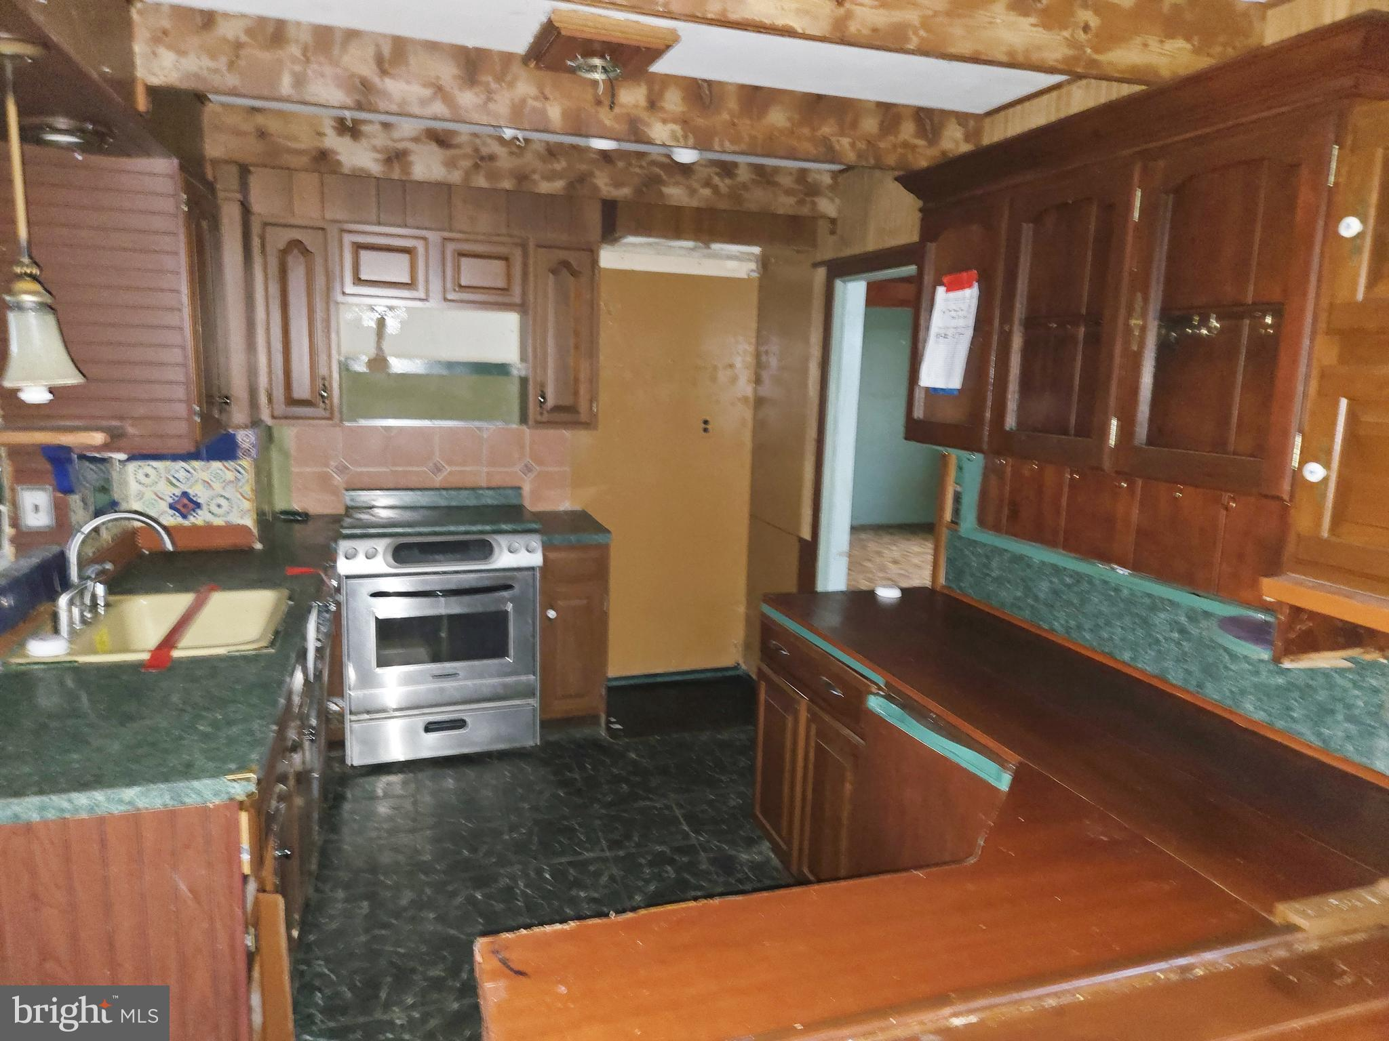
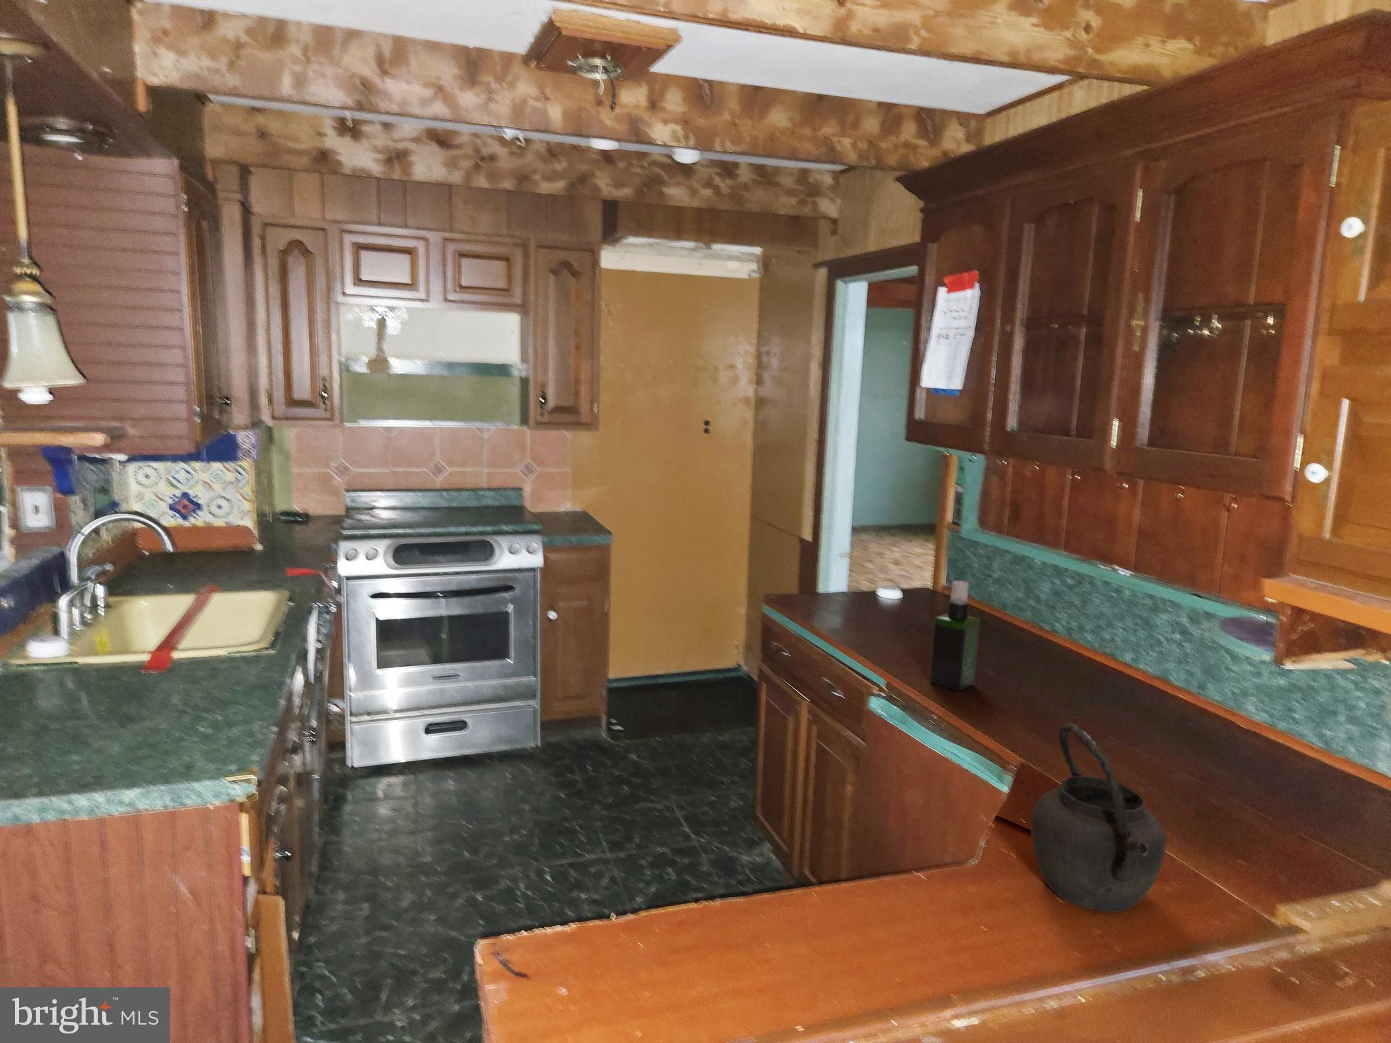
+ kettle [1031,722,1169,913]
+ spray bottle [929,580,980,691]
